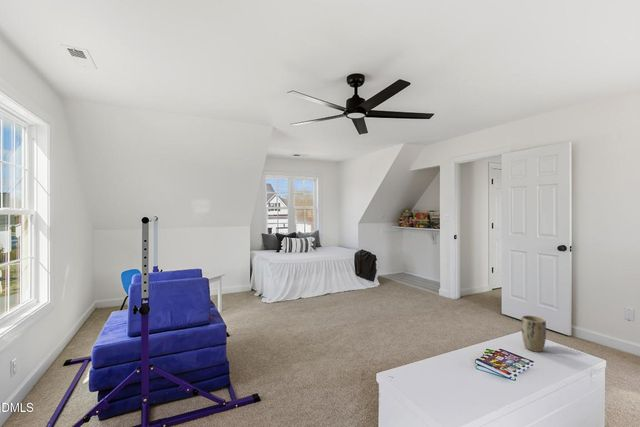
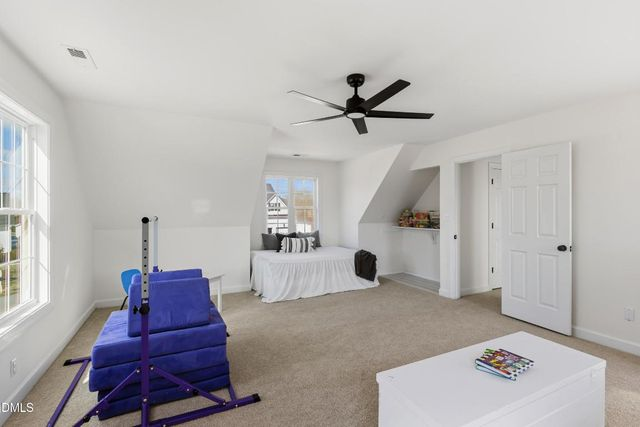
- plant pot [520,315,547,353]
